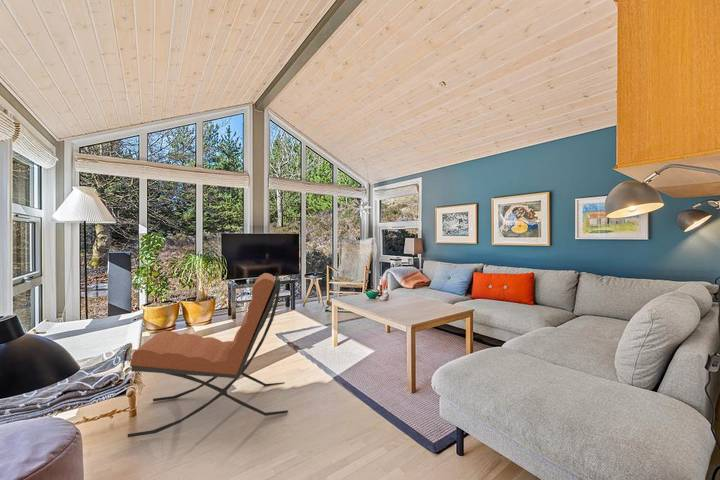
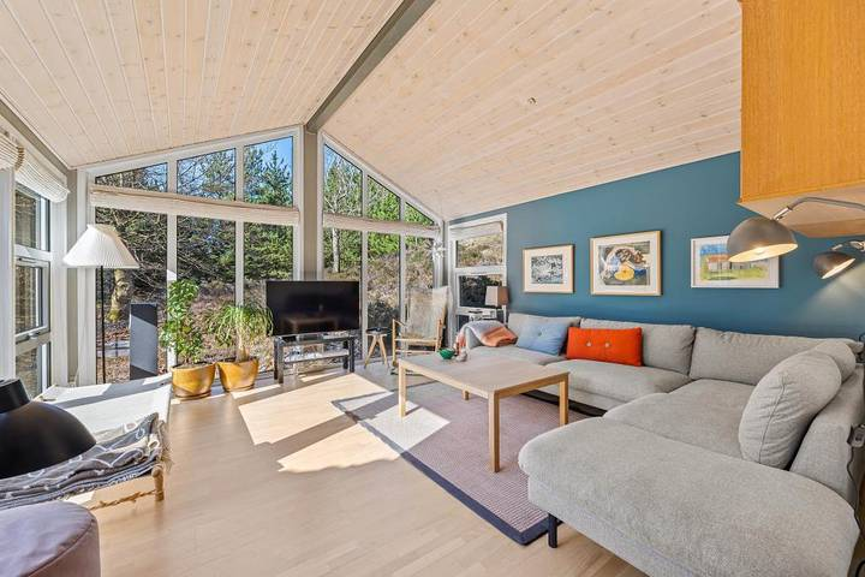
- lounge chair [127,272,289,438]
